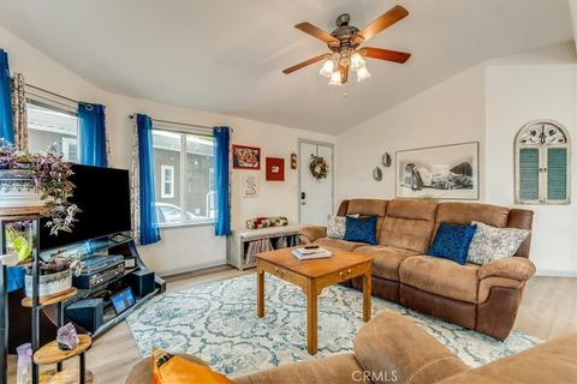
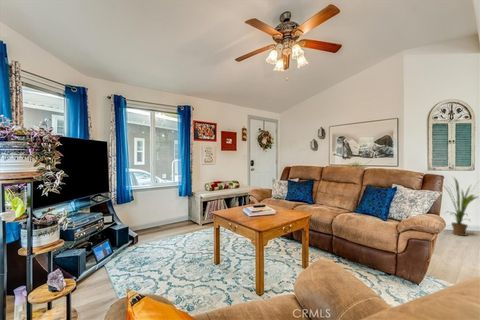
+ house plant [442,176,480,237]
